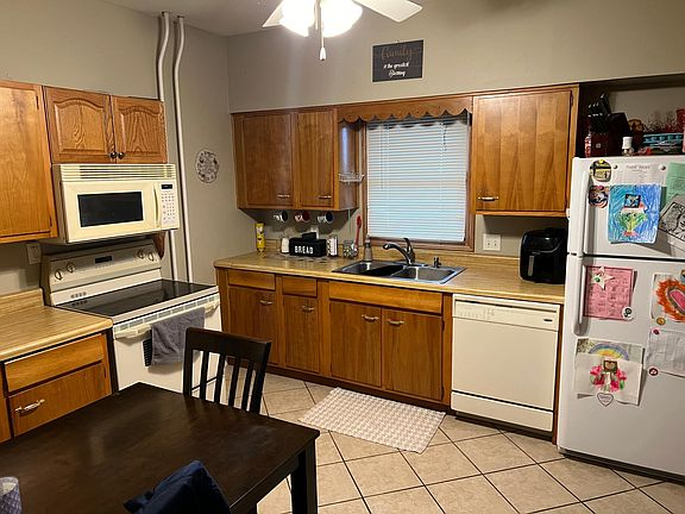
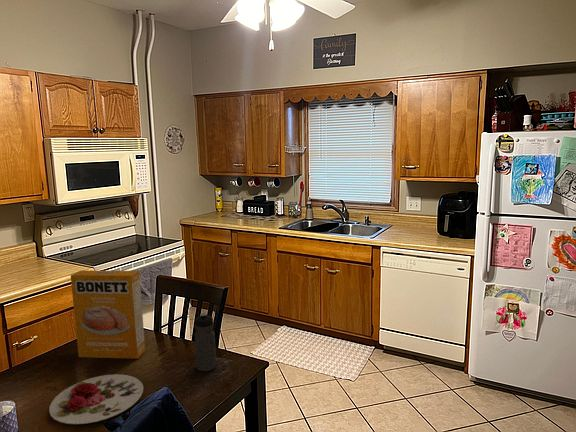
+ water bottle [194,312,217,372]
+ cereal box [70,270,146,360]
+ plate [48,373,144,425]
